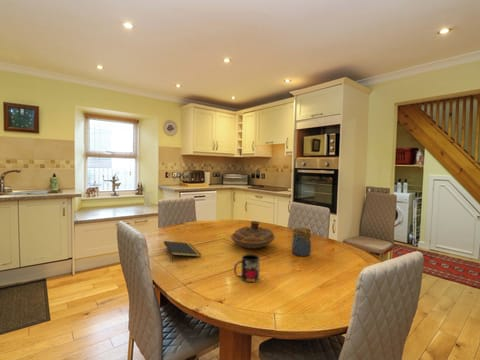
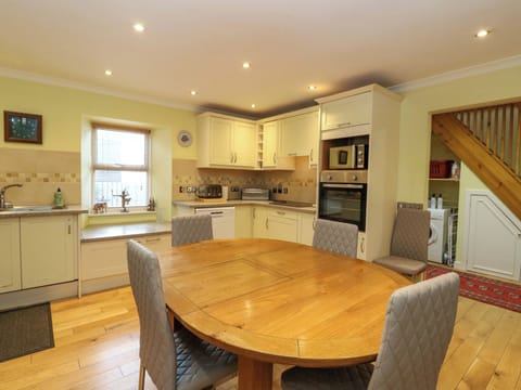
- jar [291,227,312,257]
- decorative bowl [230,220,276,249]
- notepad [163,240,202,262]
- mug [233,253,261,283]
